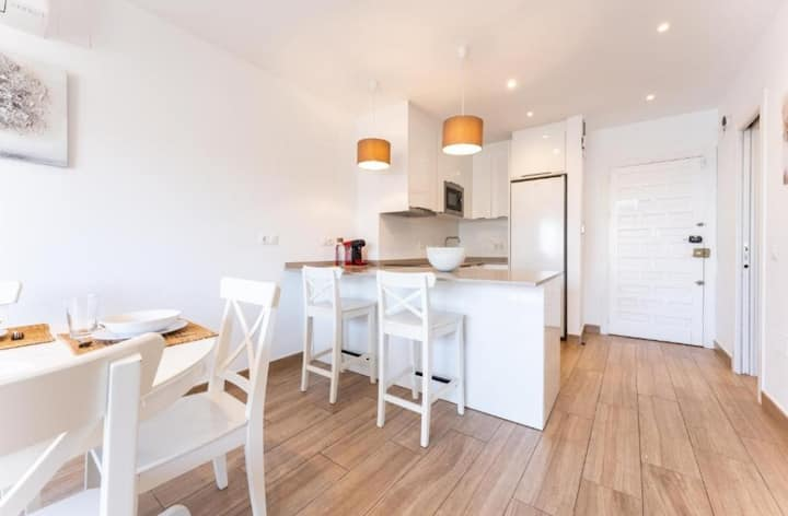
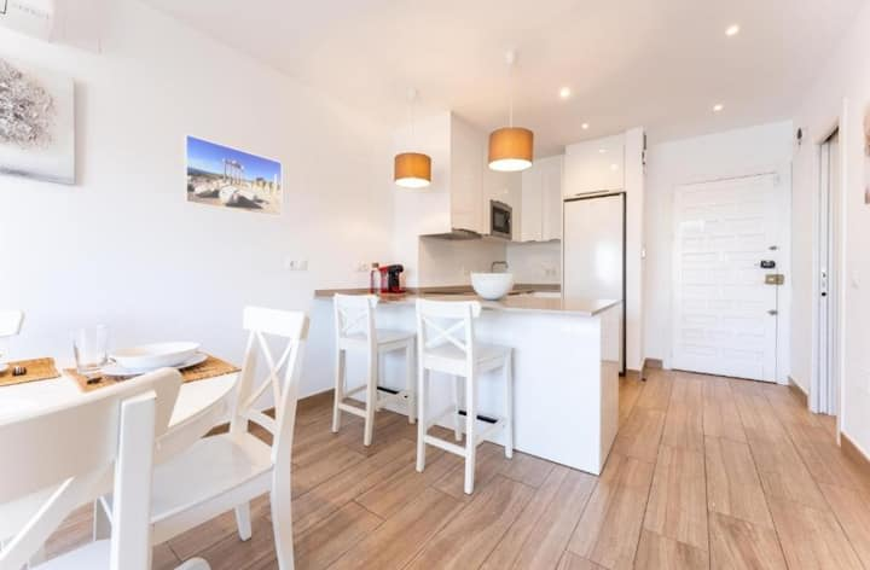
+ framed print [182,133,284,219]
